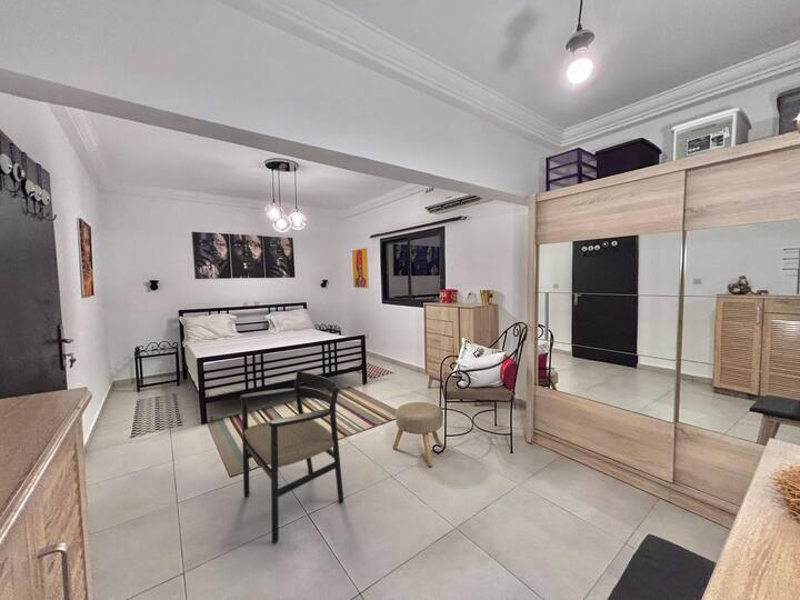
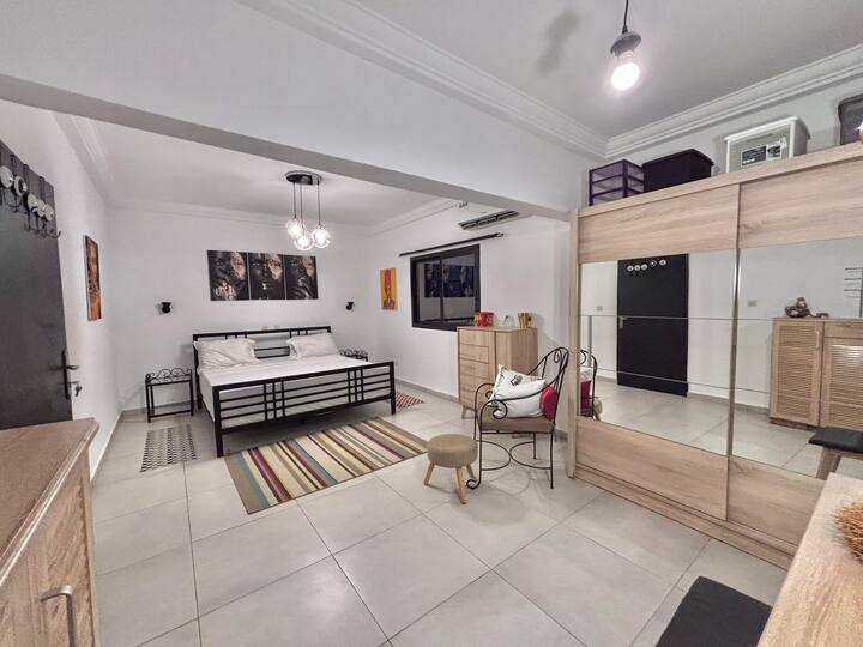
- chair [239,369,344,544]
